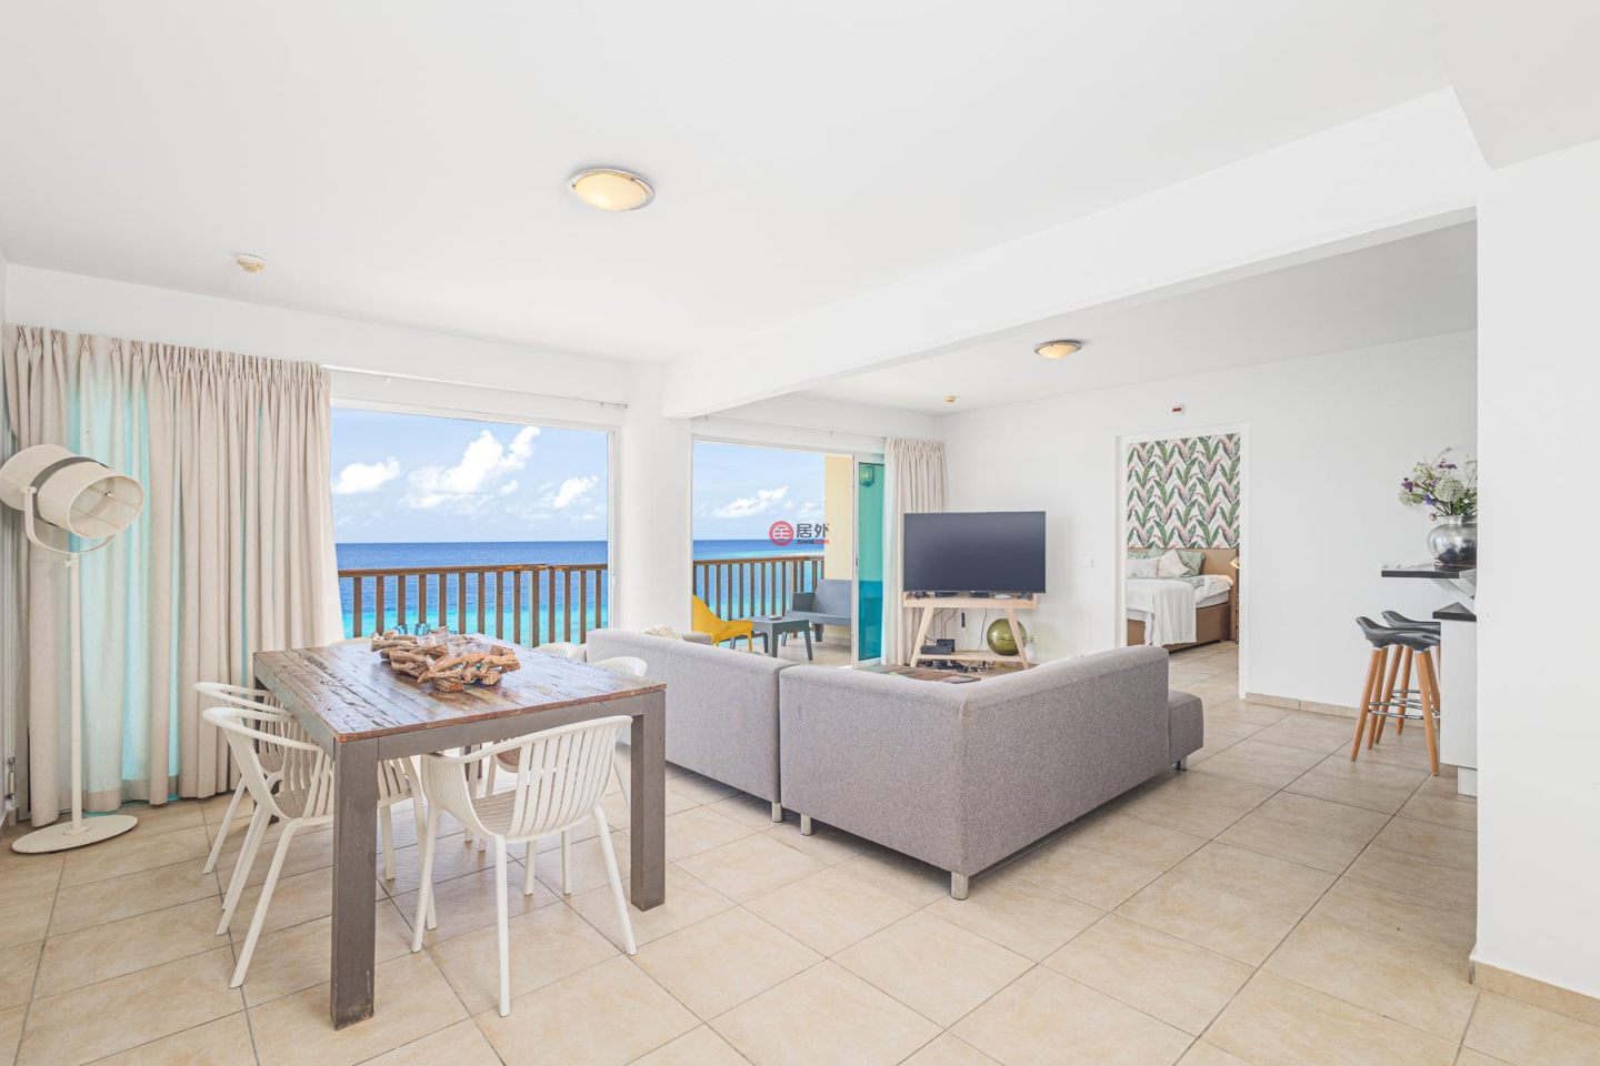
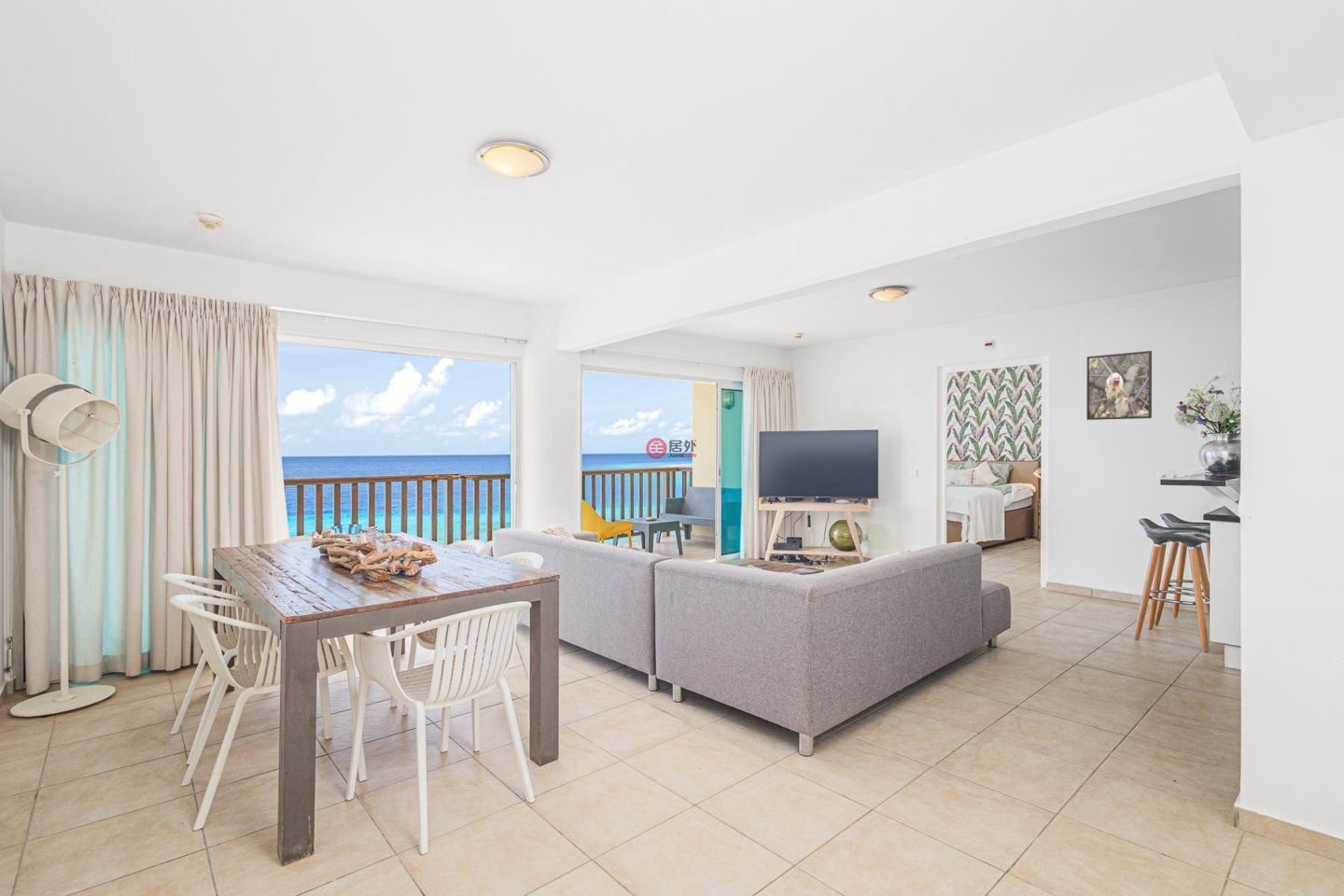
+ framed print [1085,350,1153,421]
